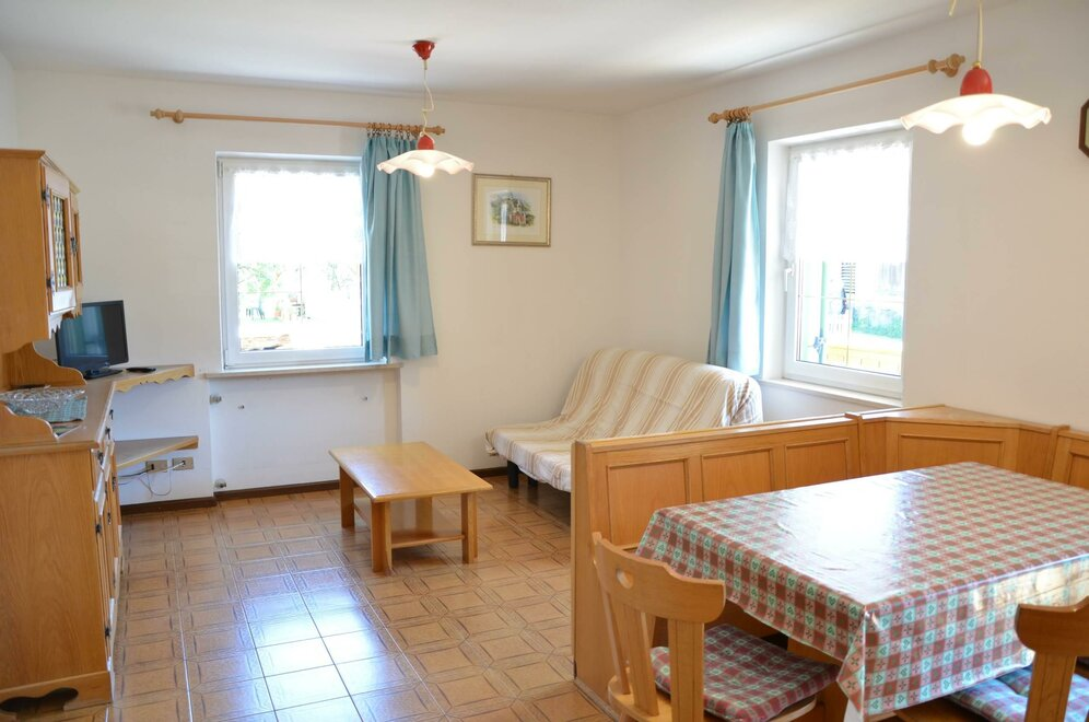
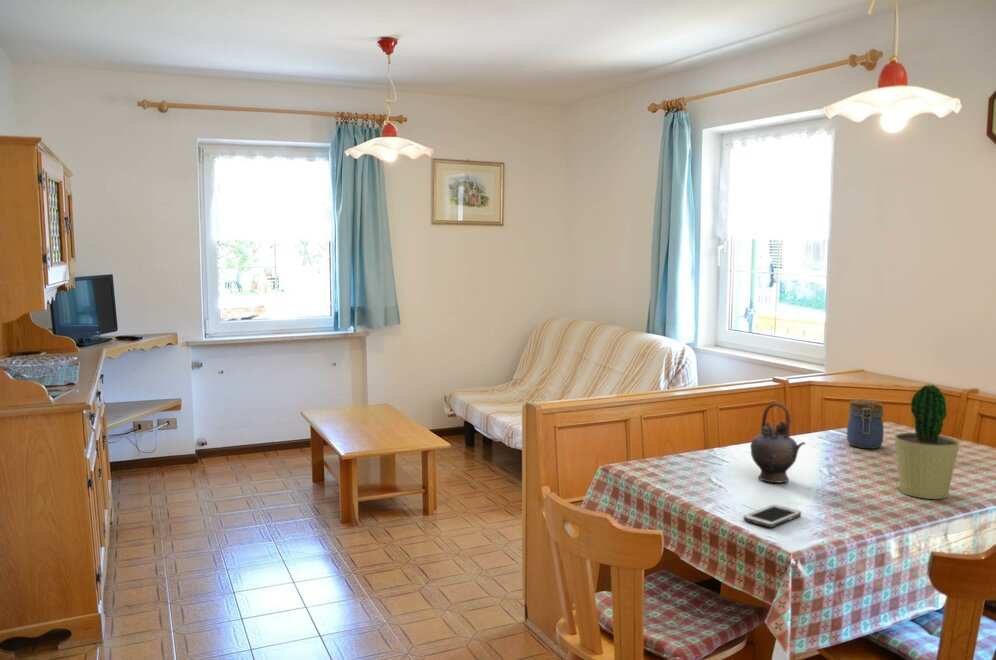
+ cell phone [742,504,802,528]
+ teapot [750,402,807,484]
+ jar [846,398,885,449]
+ potted cactus [893,383,961,500]
